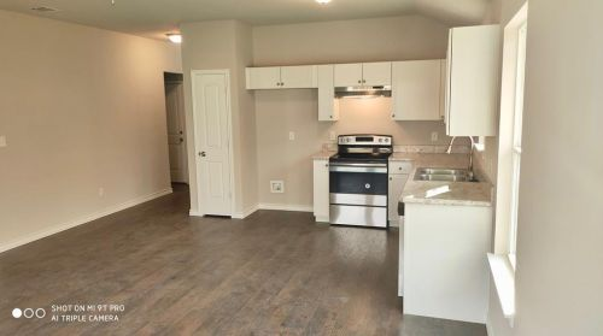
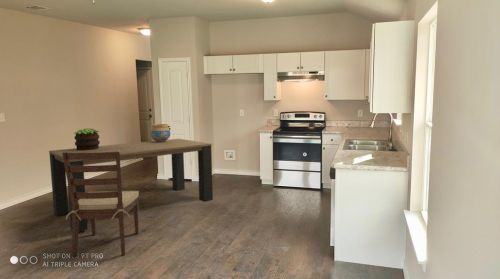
+ dining table [48,138,214,232]
+ ceramic pot [150,123,171,142]
+ chair [62,151,140,258]
+ potted plant [73,127,101,150]
